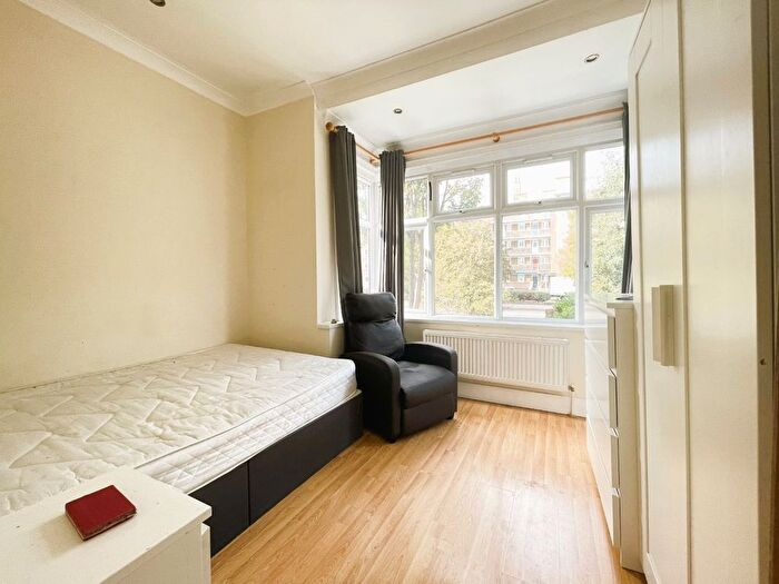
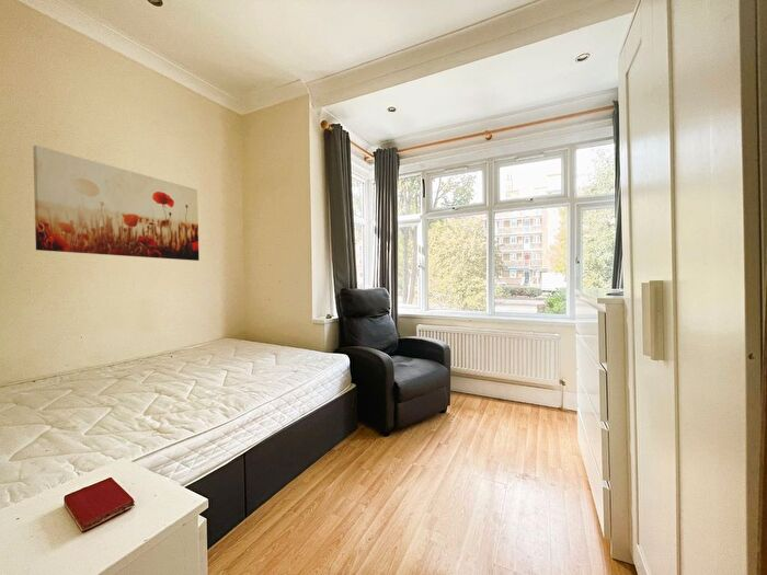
+ wall art [32,145,201,262]
